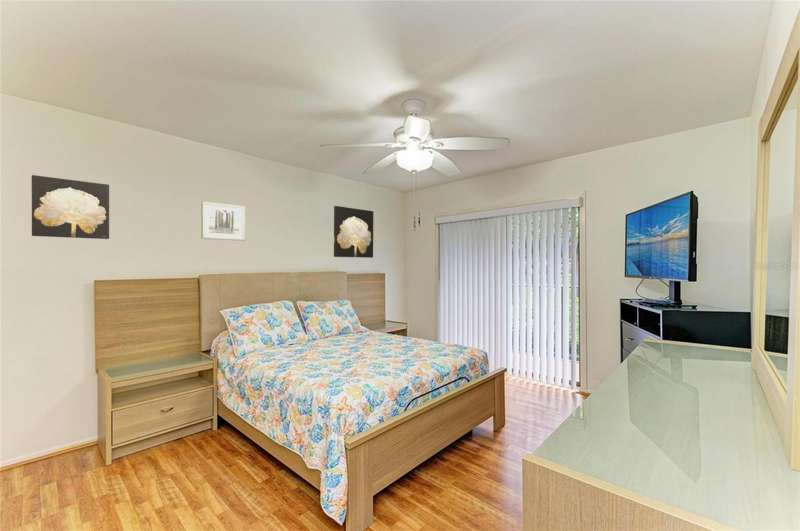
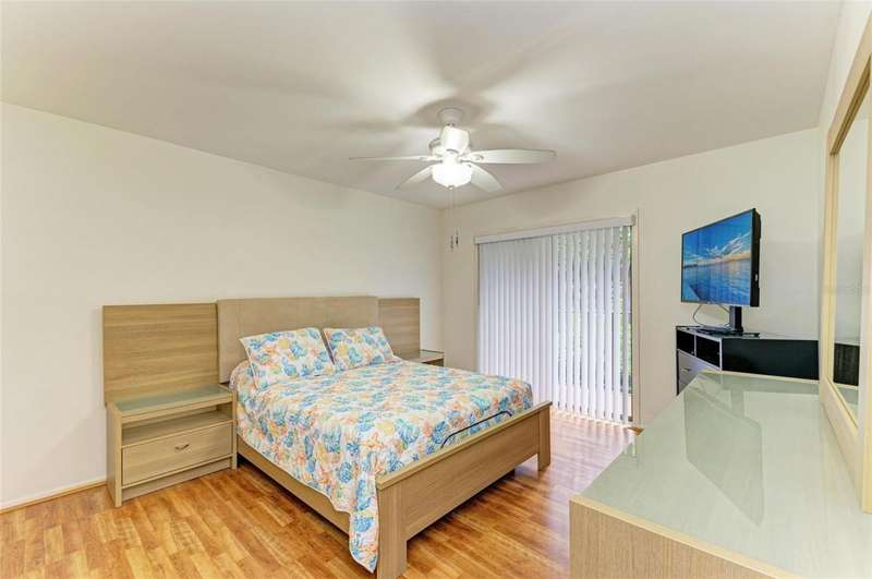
- wall art [31,174,110,240]
- wall art [201,201,246,242]
- wall art [333,205,374,259]
